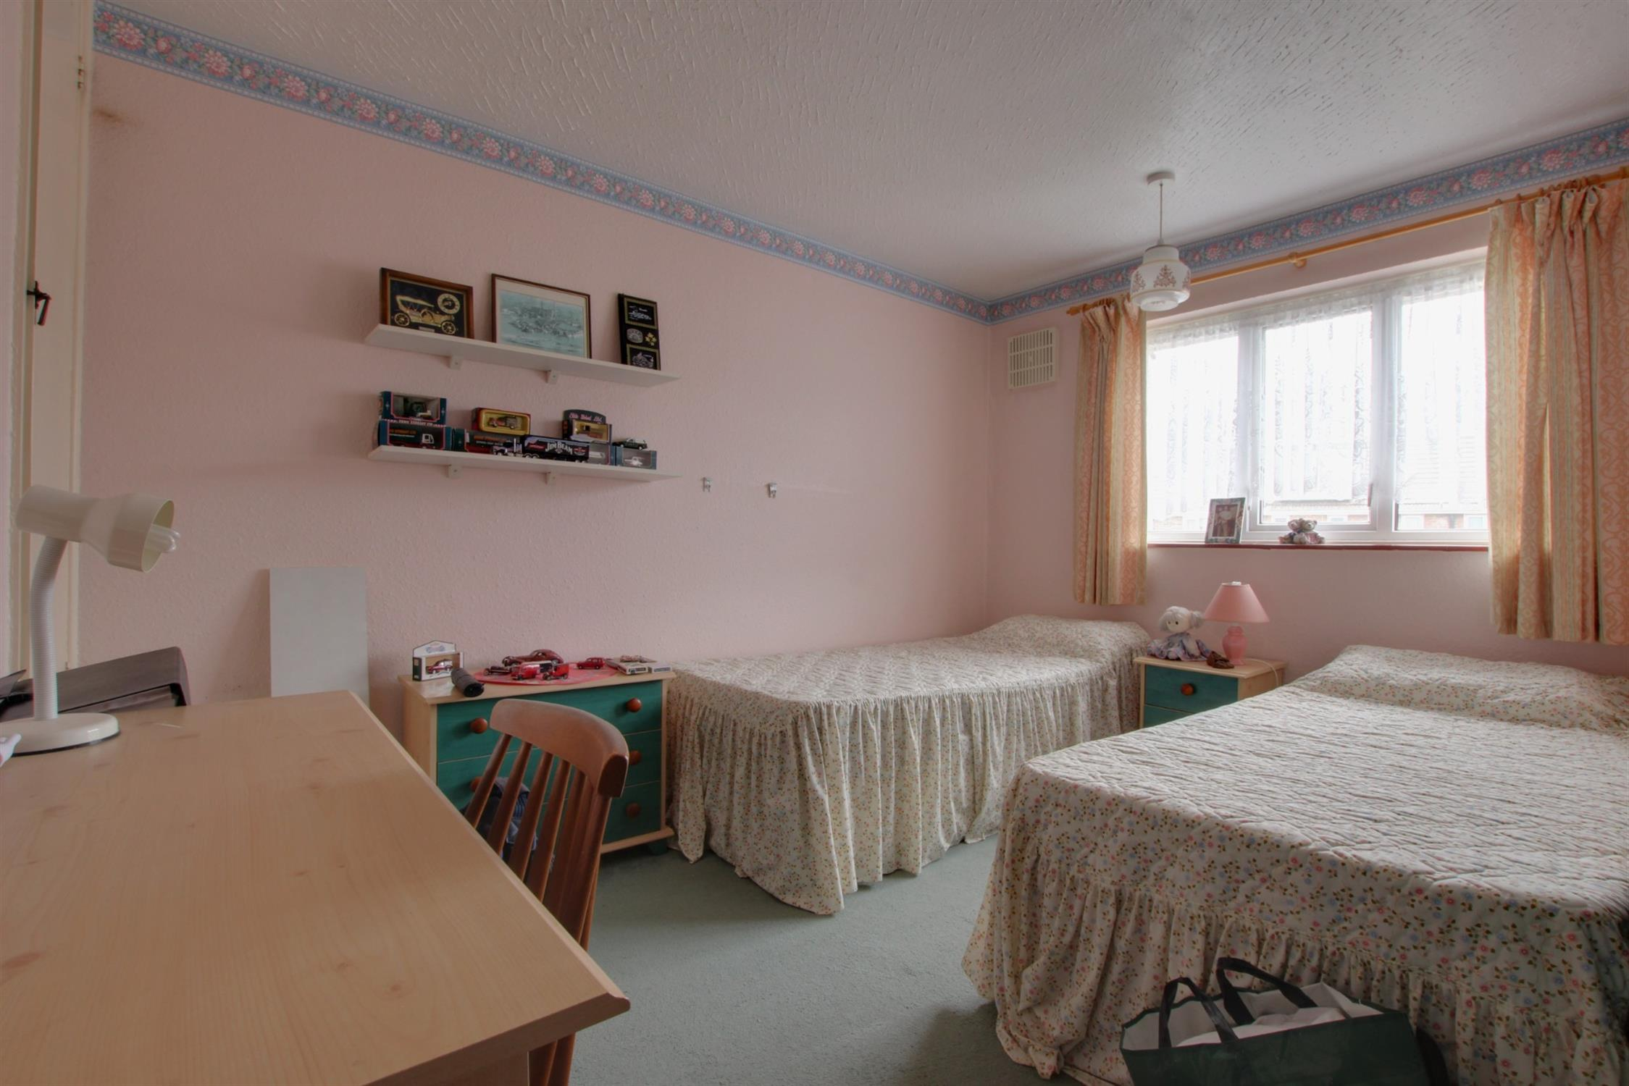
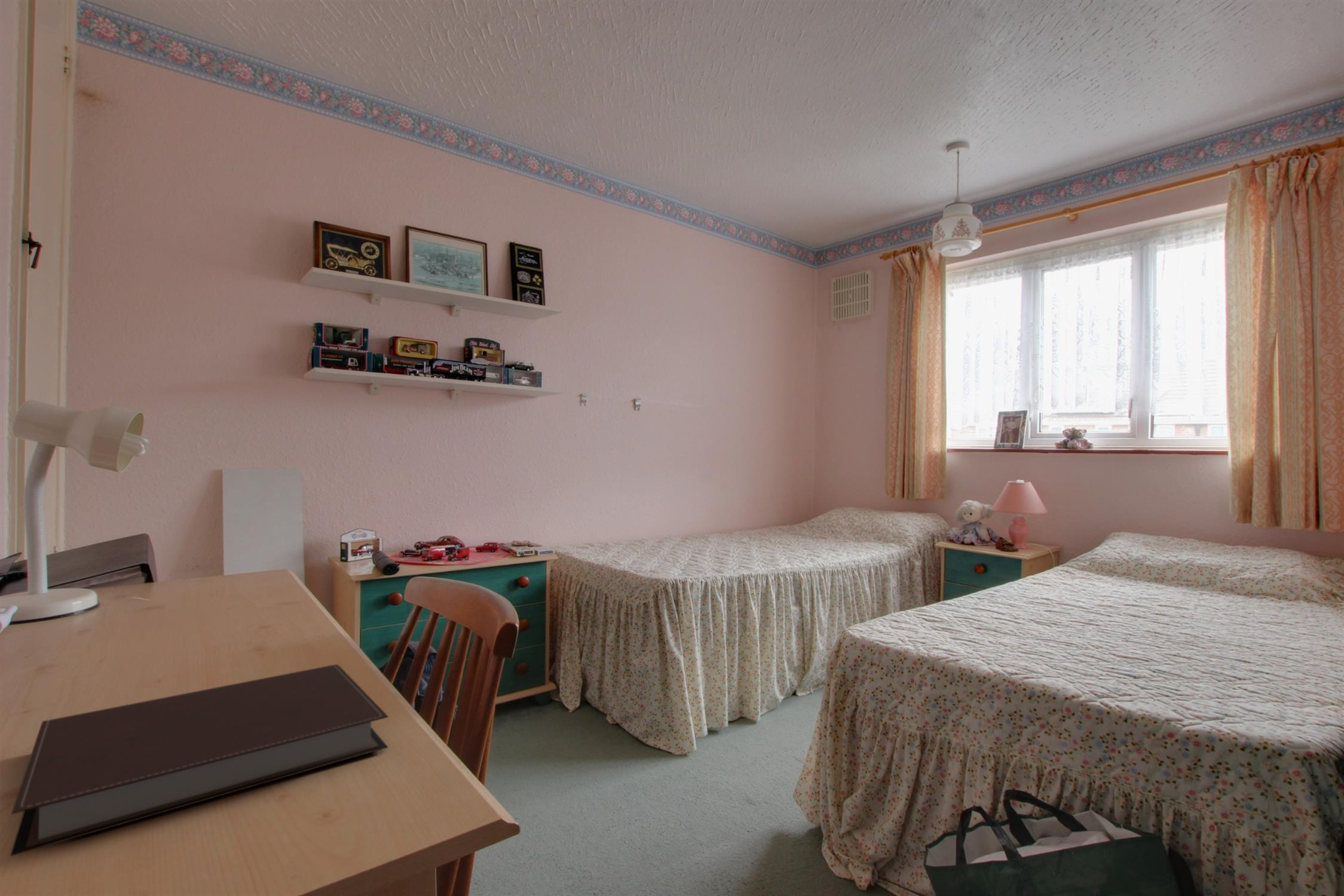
+ notebook [10,664,389,857]
